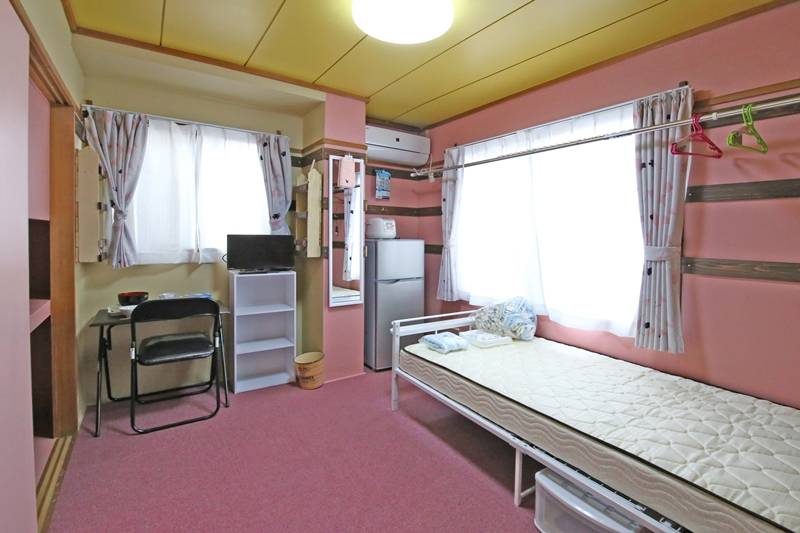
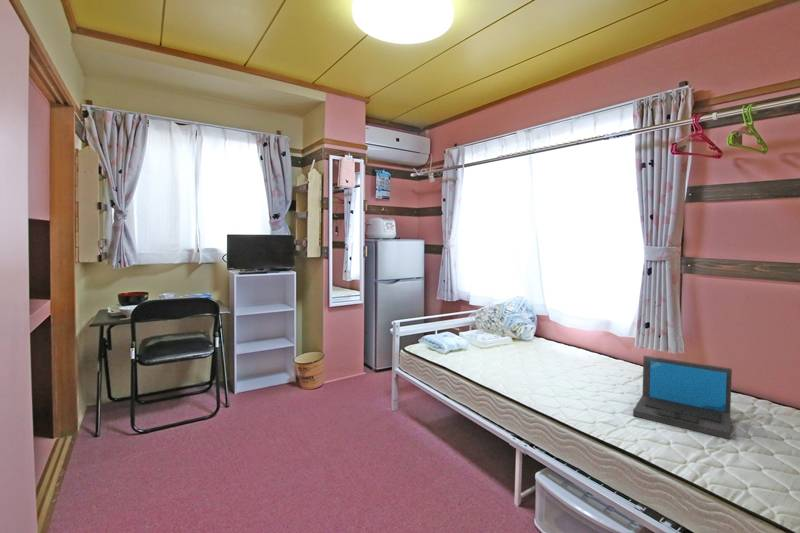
+ laptop [632,354,733,440]
